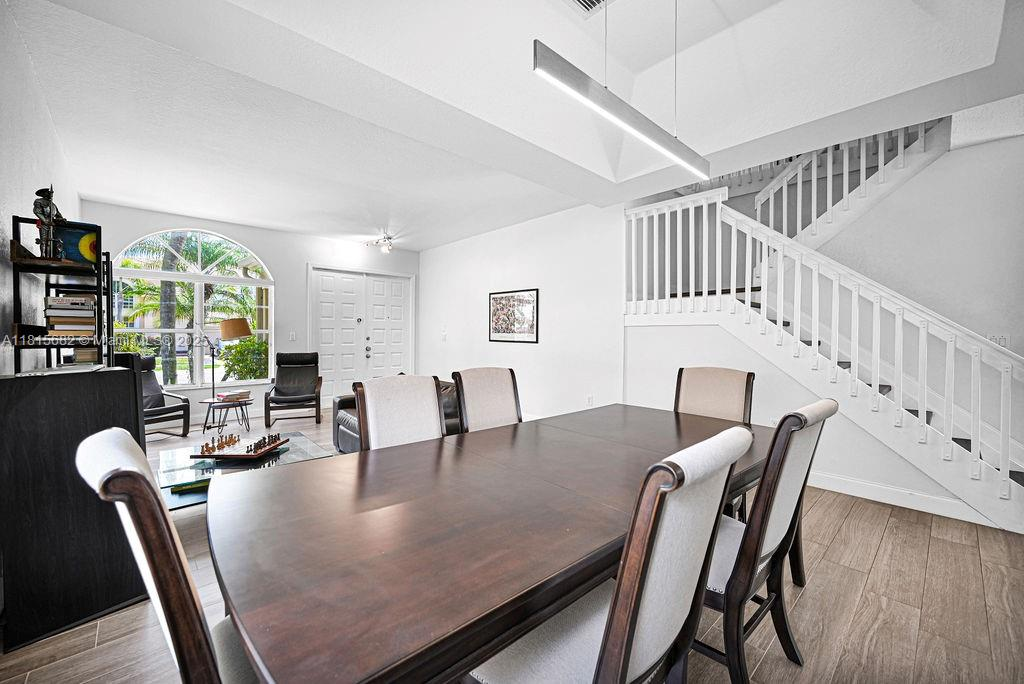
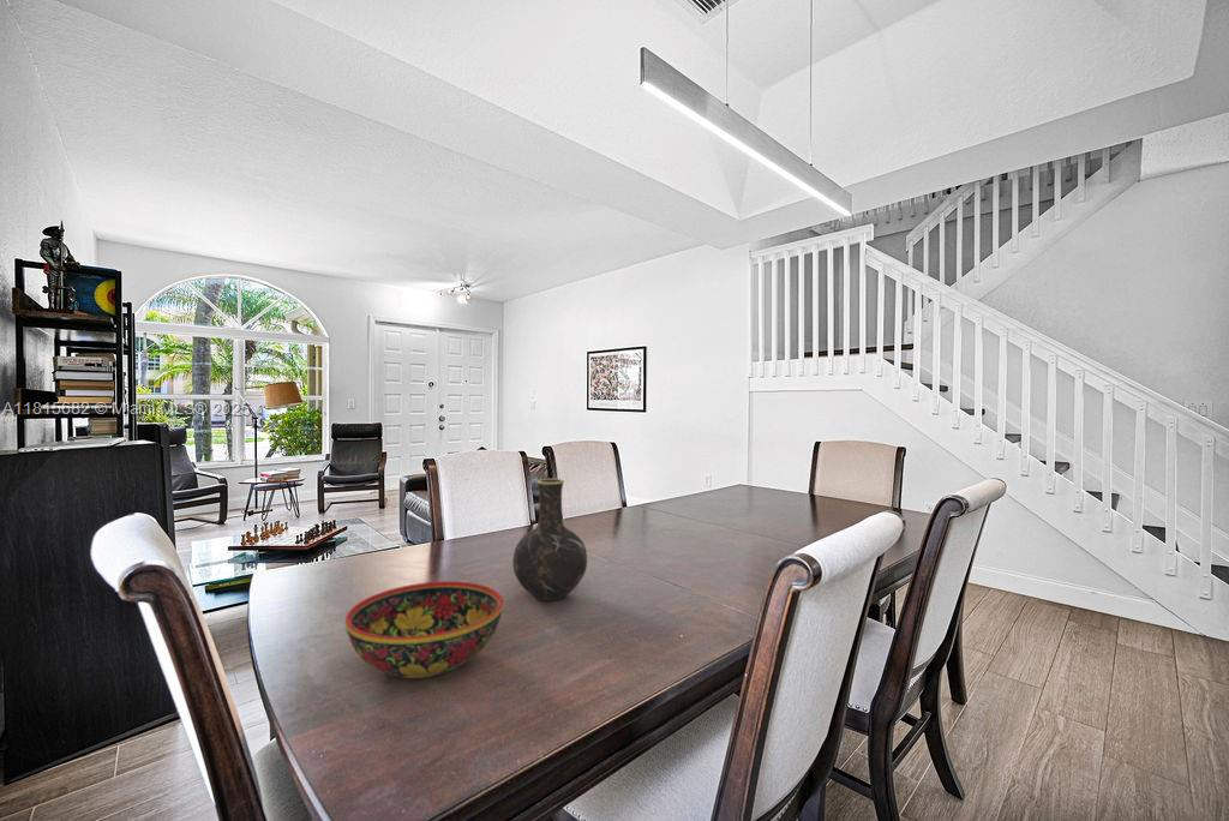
+ bowl [344,580,504,679]
+ vase [511,478,588,601]
